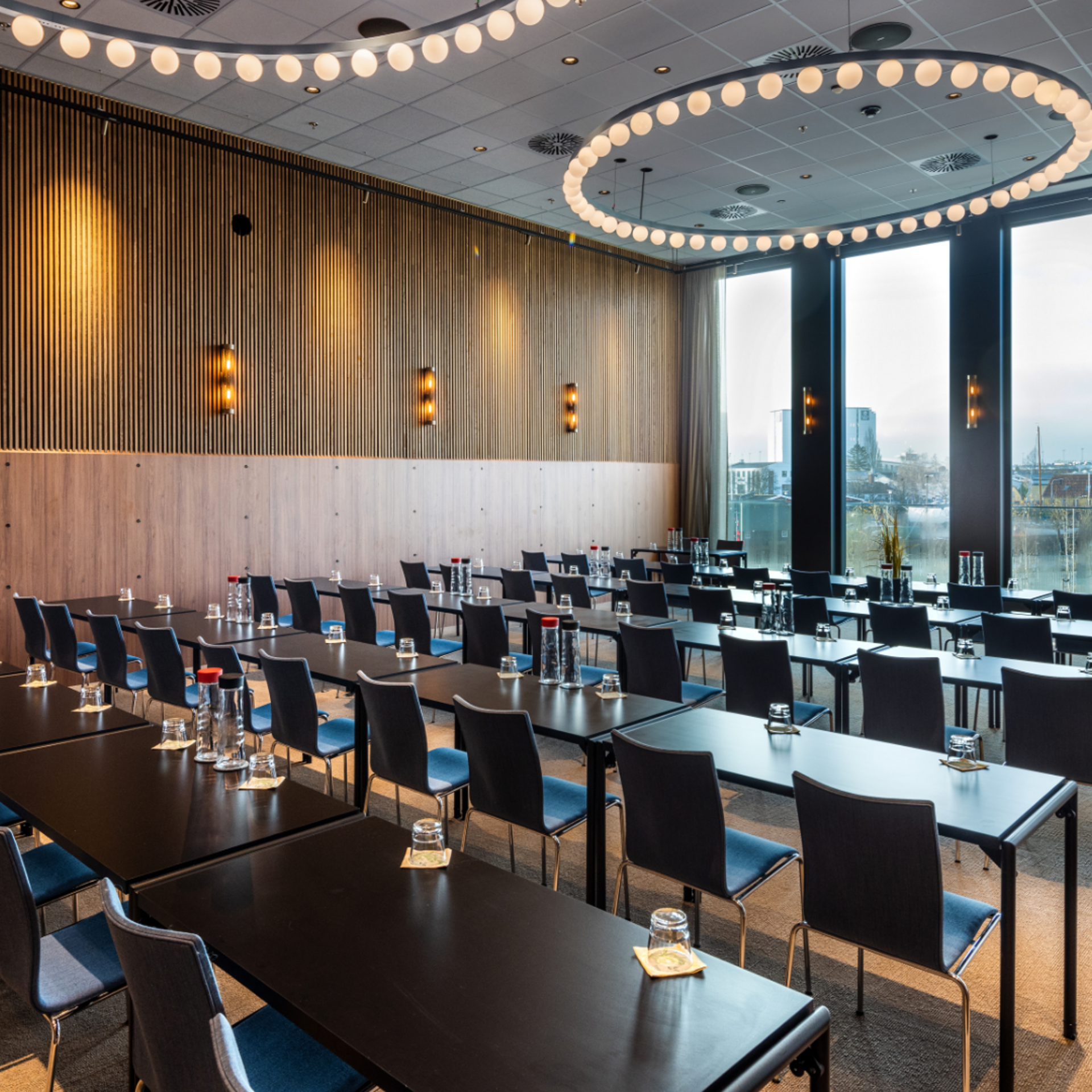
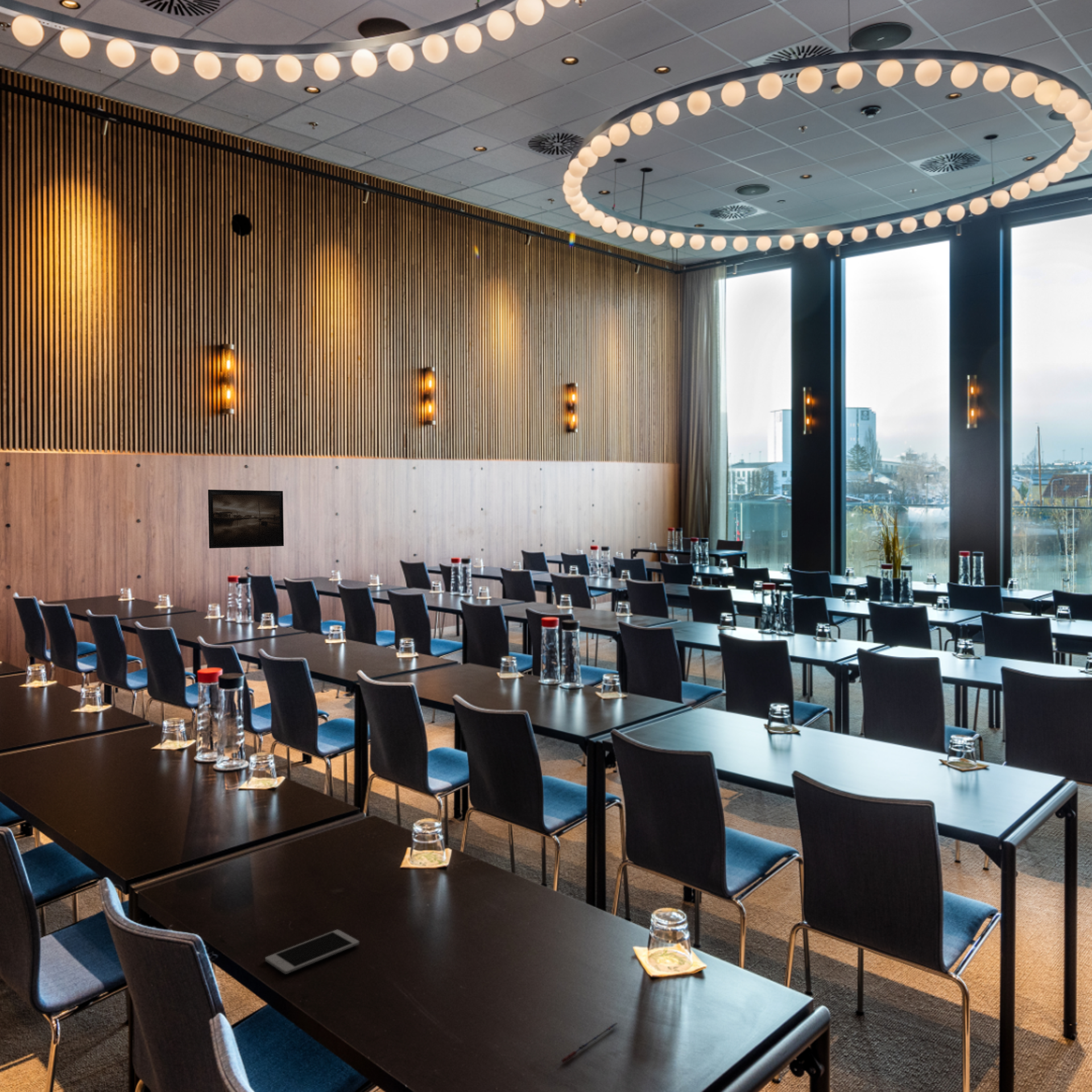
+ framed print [208,489,284,549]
+ pen [561,1022,618,1063]
+ cell phone [264,929,359,975]
